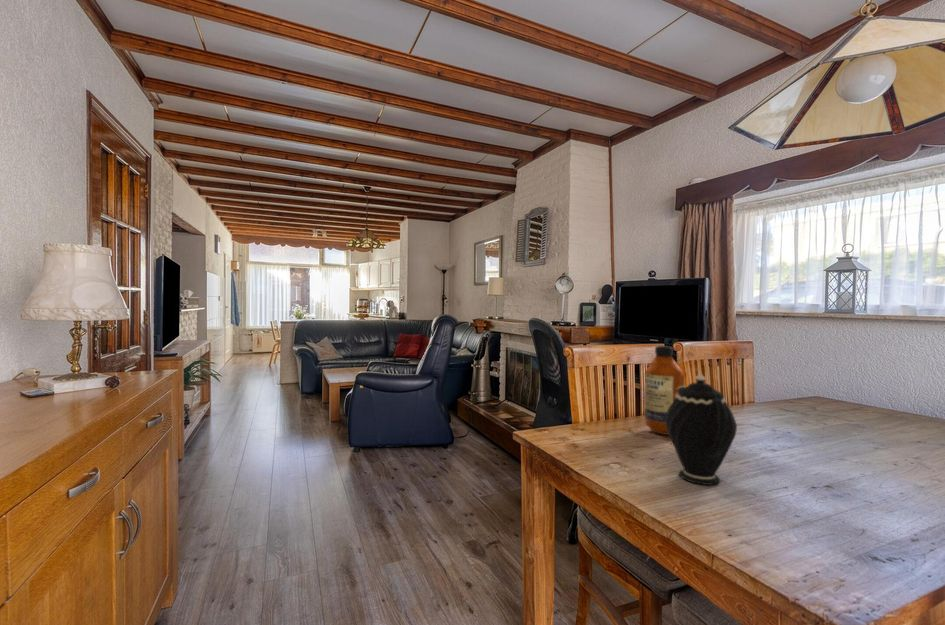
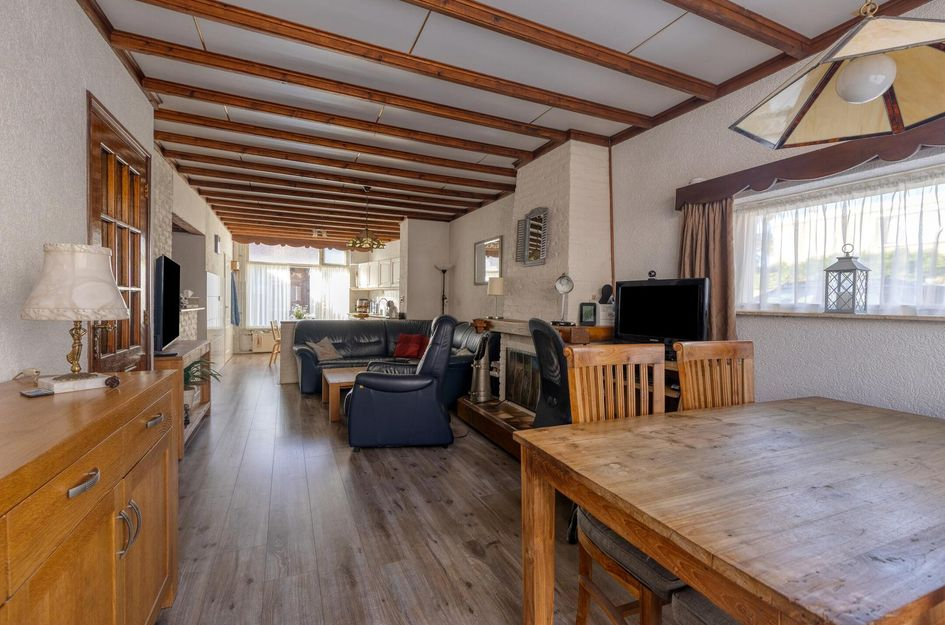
- teapot [666,373,738,486]
- bottle [644,345,685,436]
